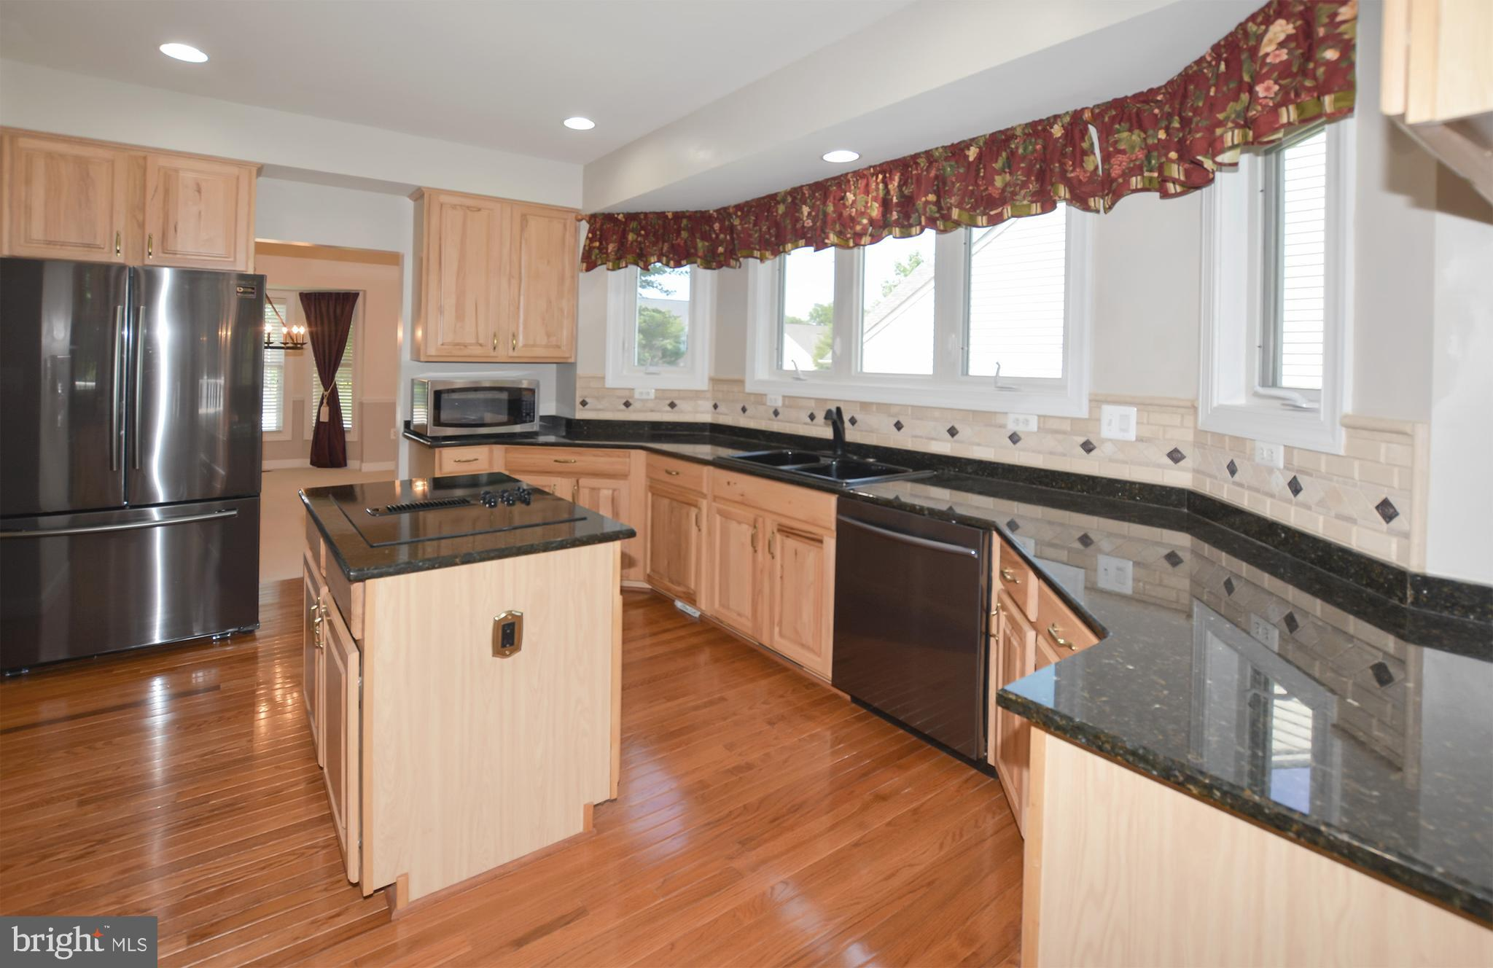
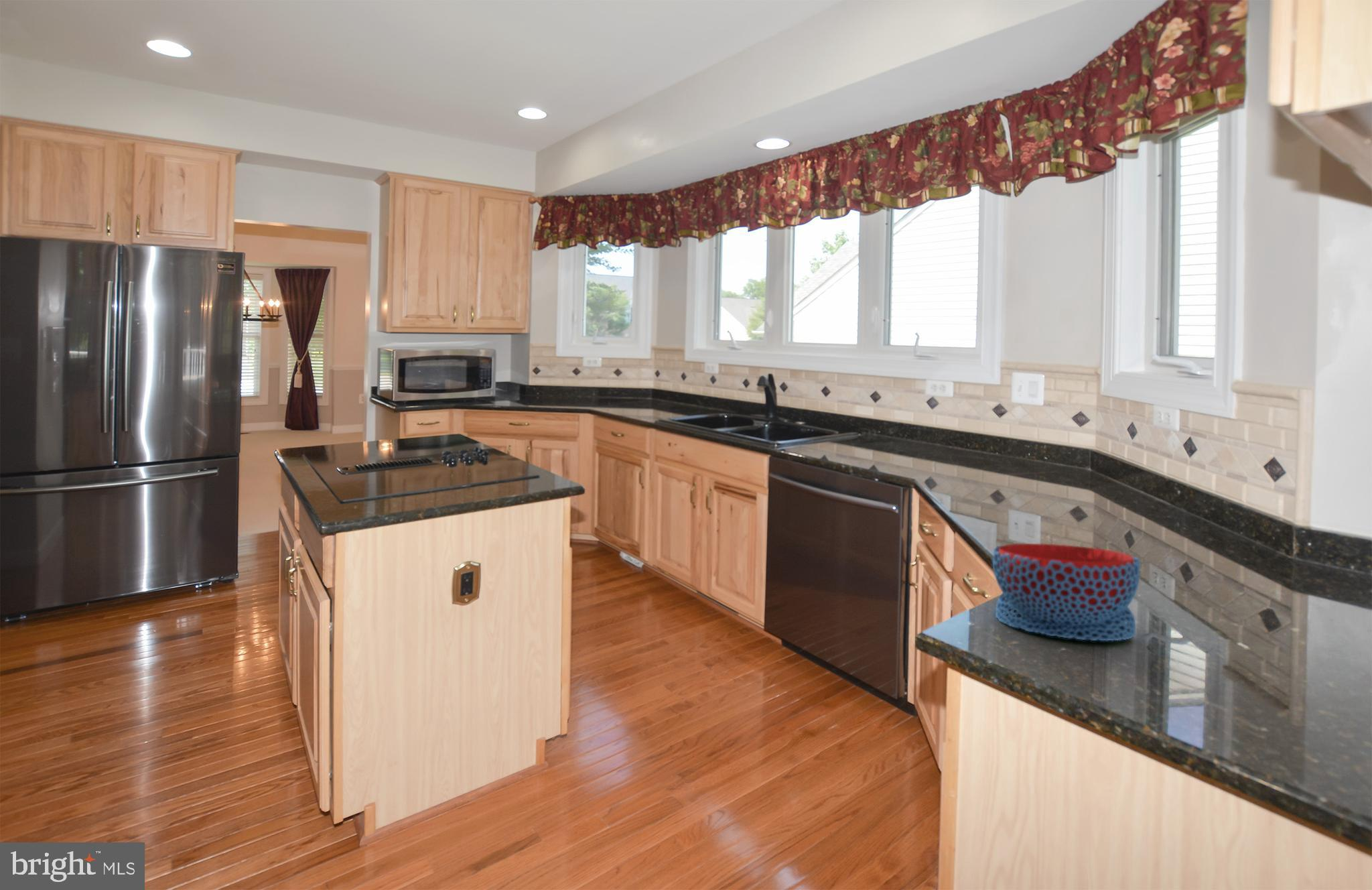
+ bowl [992,543,1141,641]
